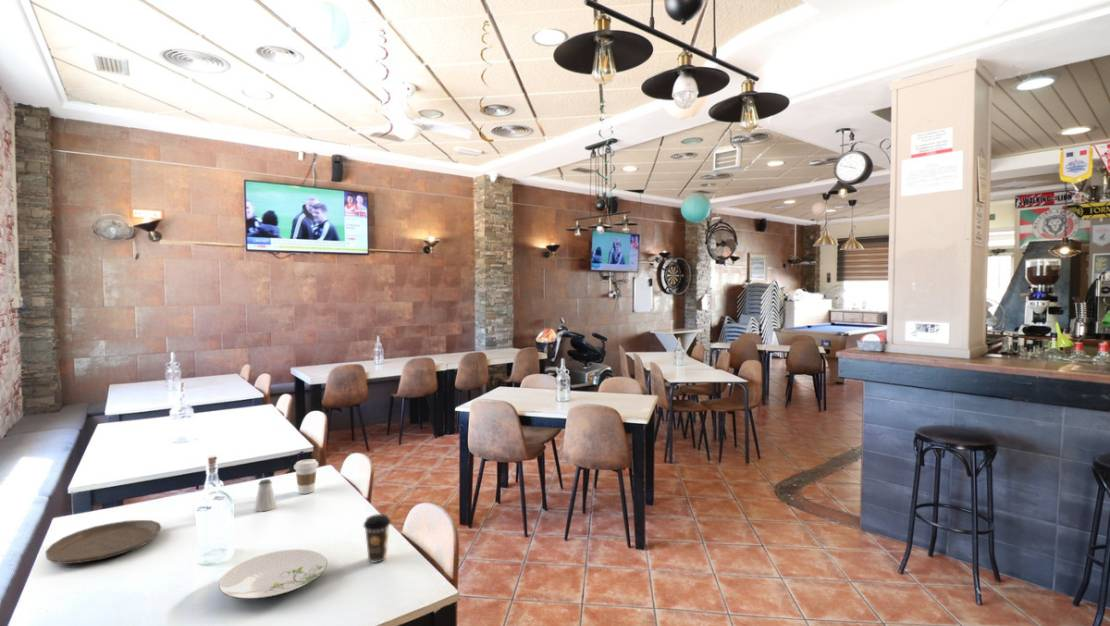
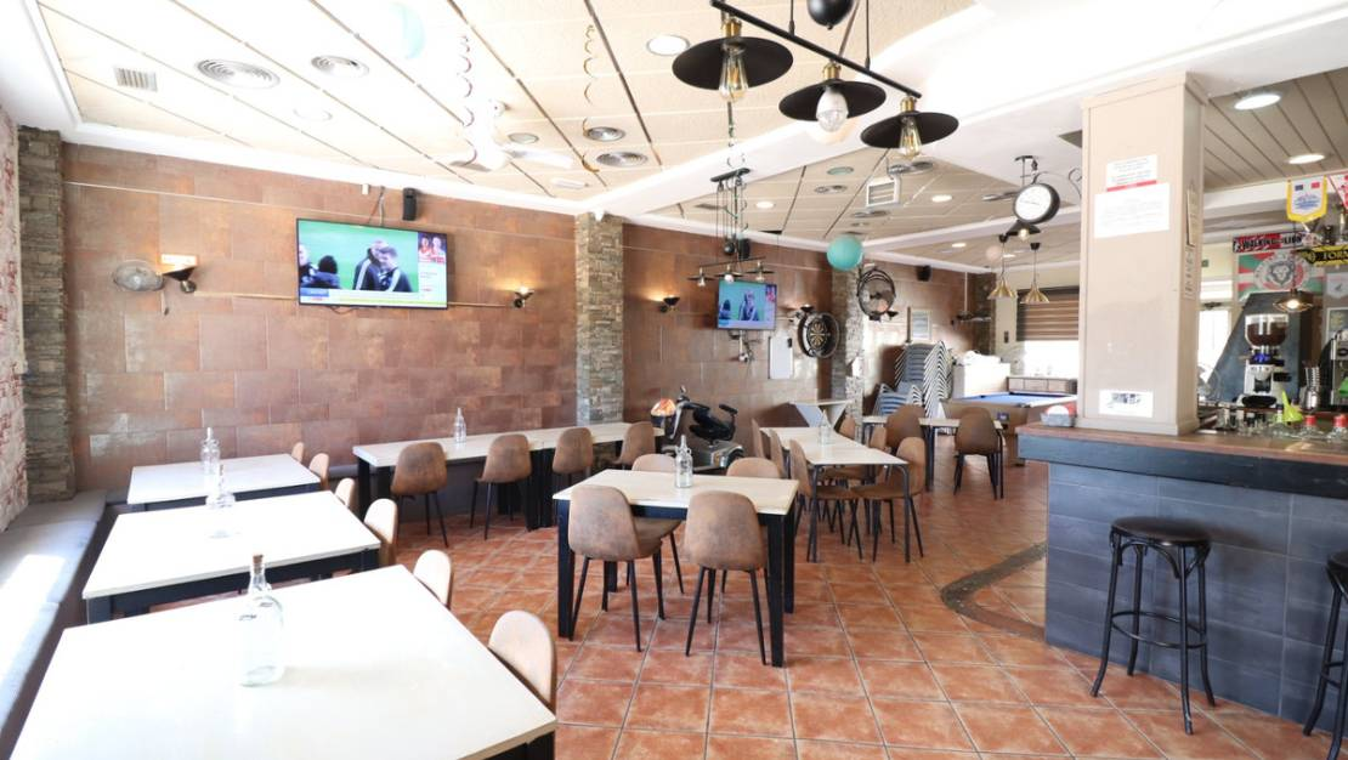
- coffee cup [362,513,392,564]
- coffee cup [293,458,319,495]
- plate [44,519,162,565]
- saltshaker [253,478,278,513]
- plate [218,548,328,600]
